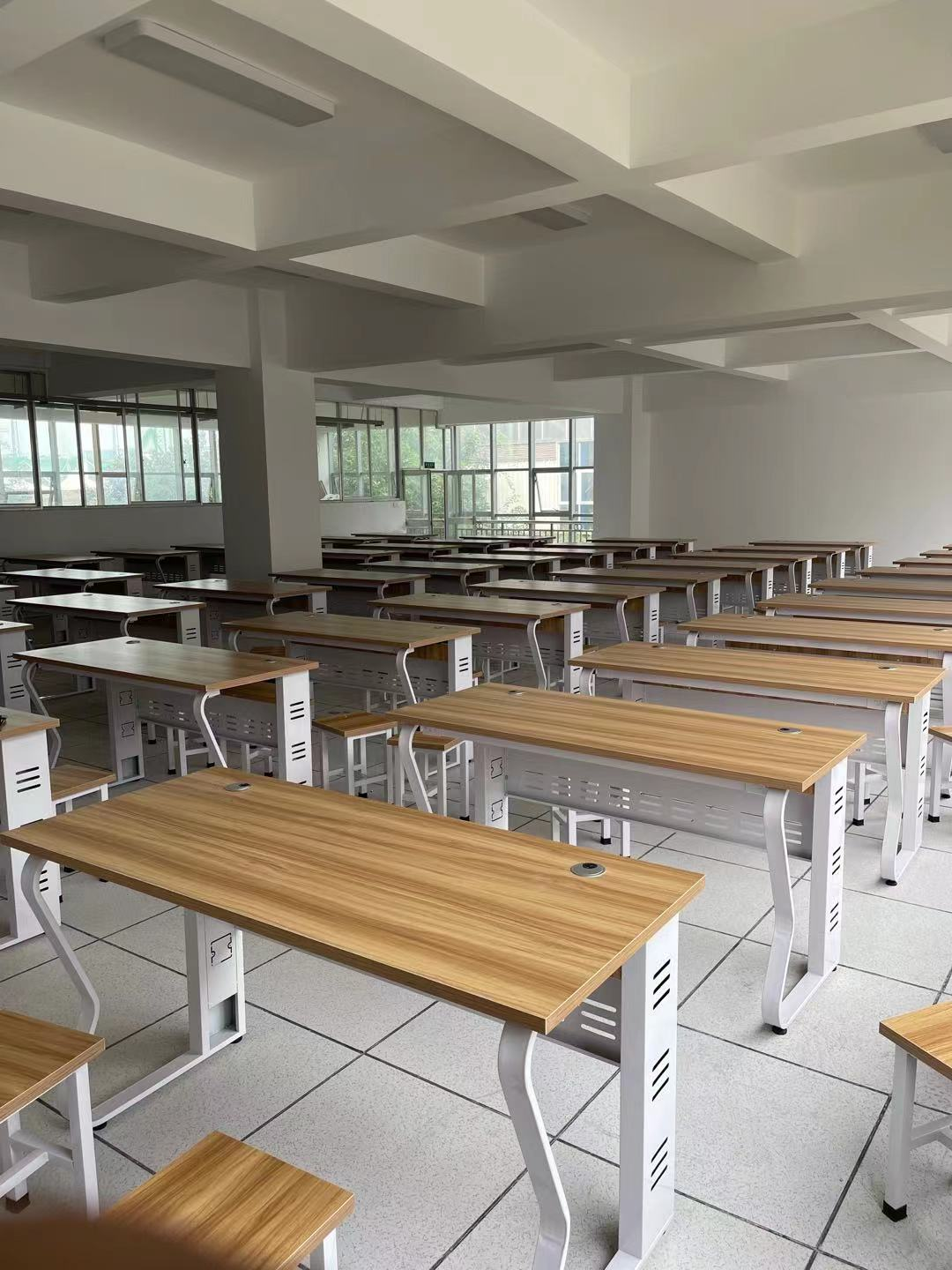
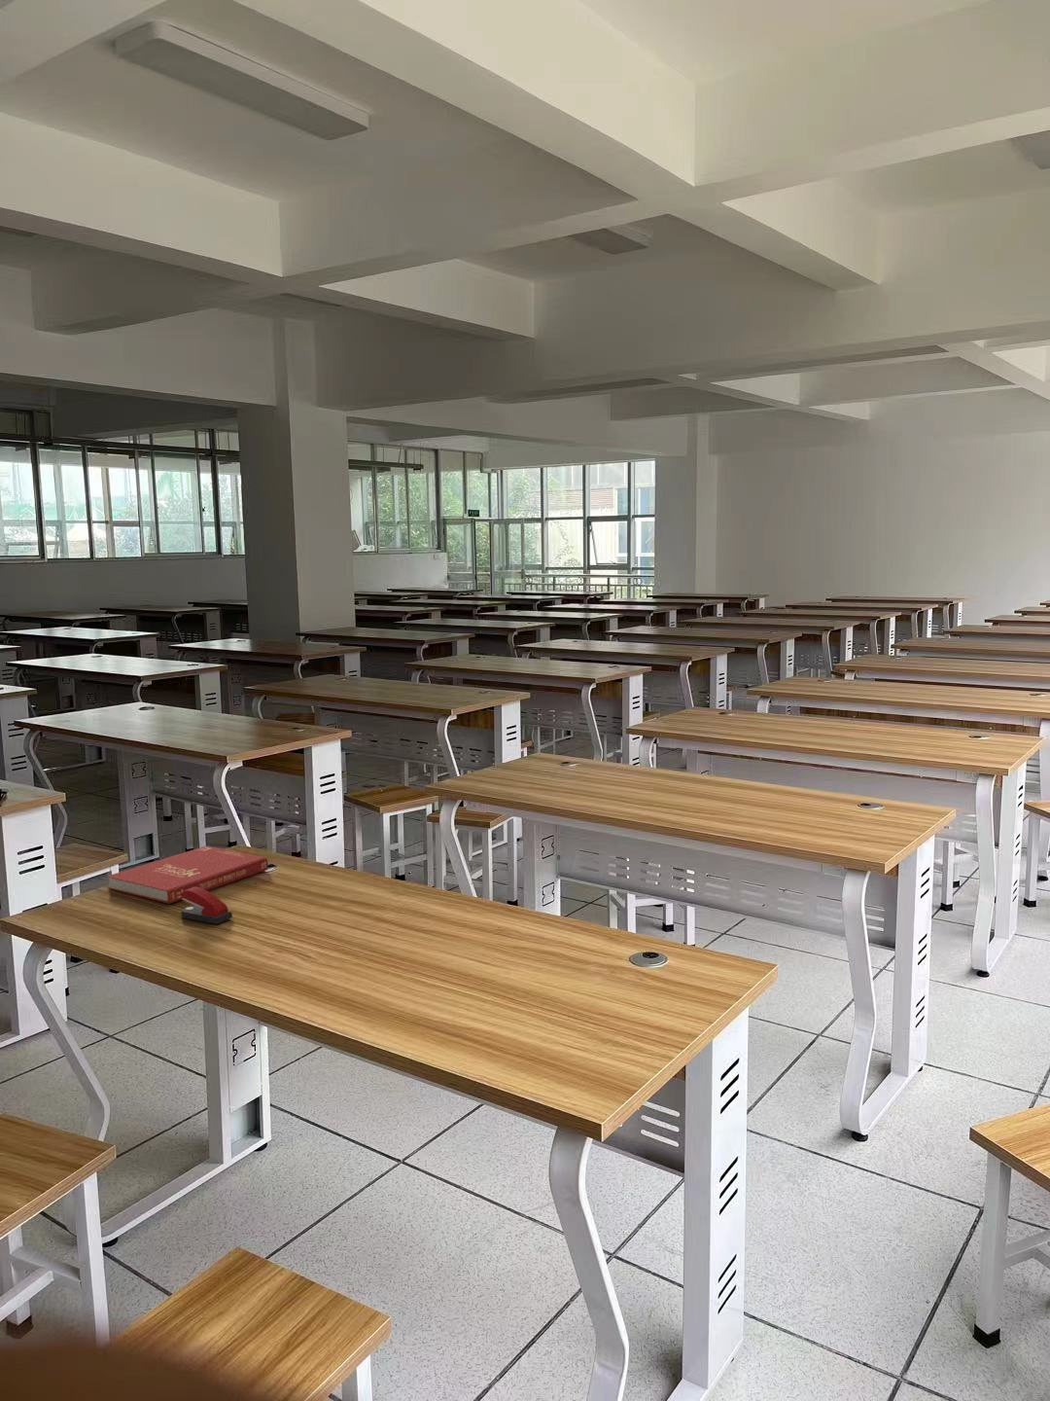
+ stapler [180,886,234,924]
+ book [106,845,269,905]
